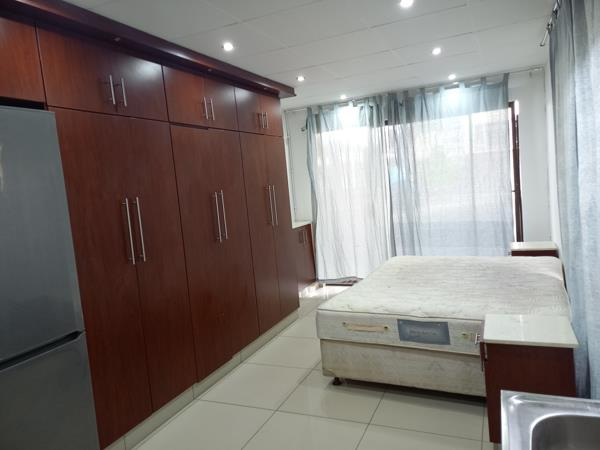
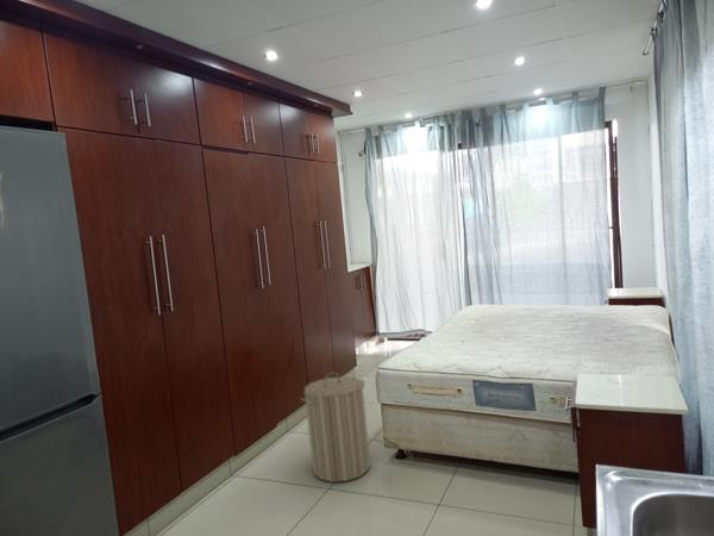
+ laundry hamper [300,370,371,484]
